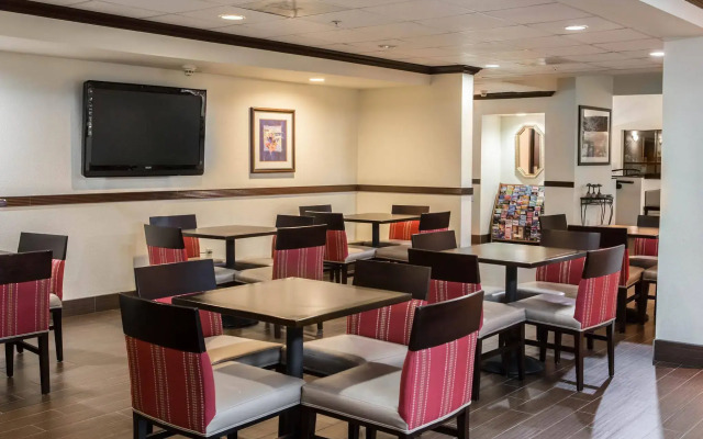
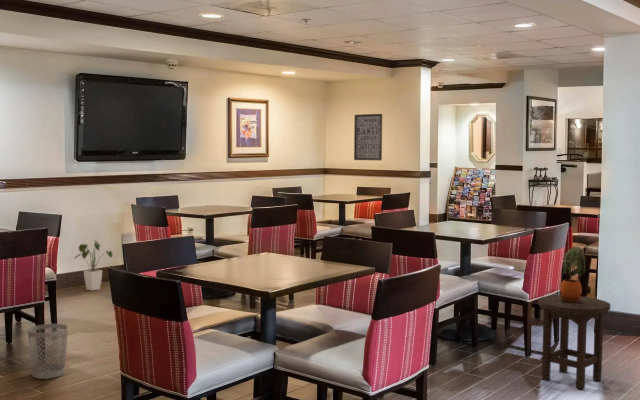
+ wastebasket [26,323,69,380]
+ stool [537,294,611,390]
+ wall art [353,113,383,161]
+ house plant [74,239,113,292]
+ potted plant [559,246,586,302]
